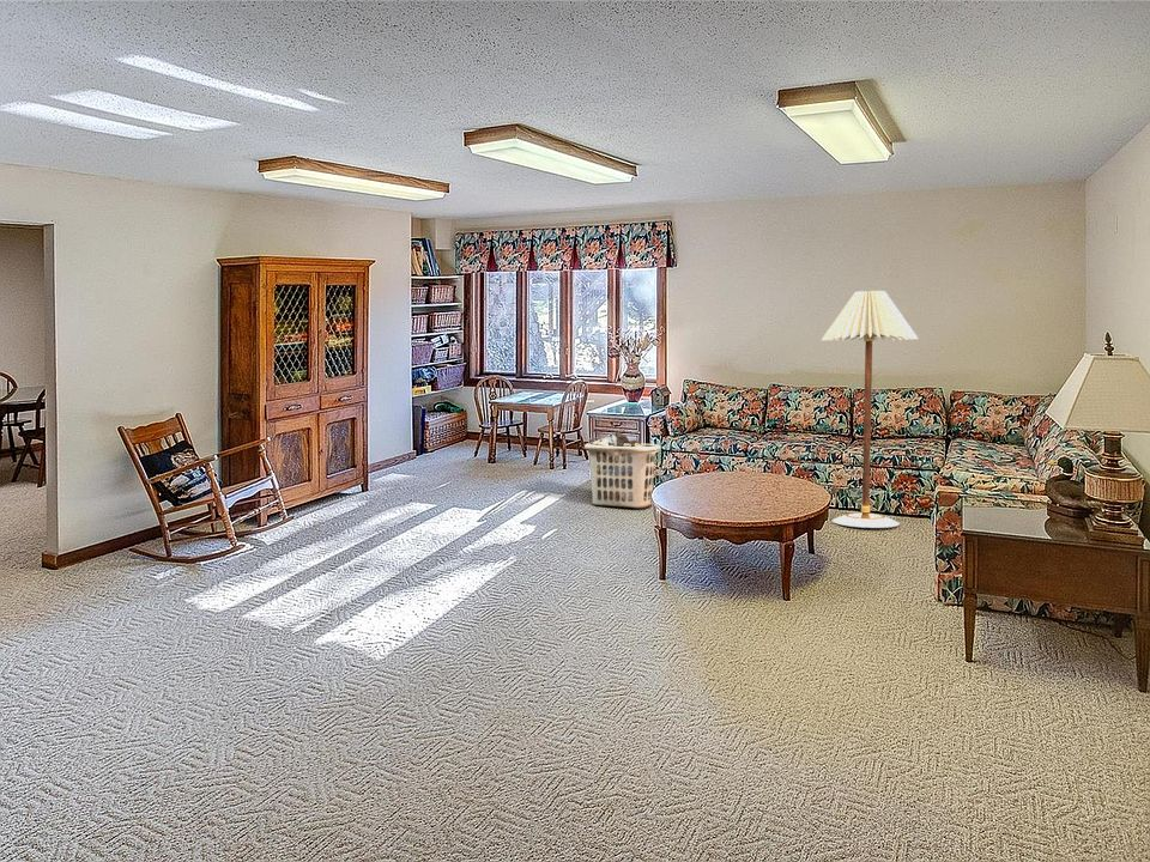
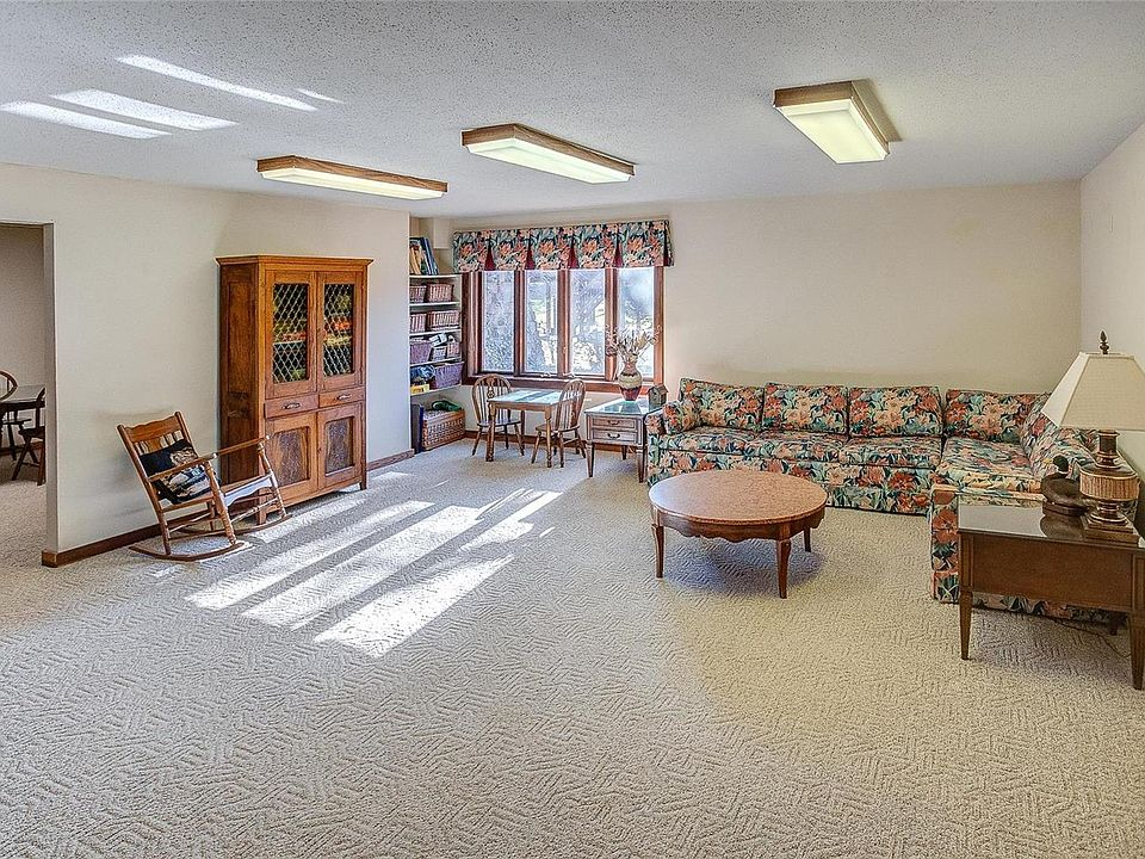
- floor lamp [821,290,920,529]
- clothes hamper [583,431,662,509]
